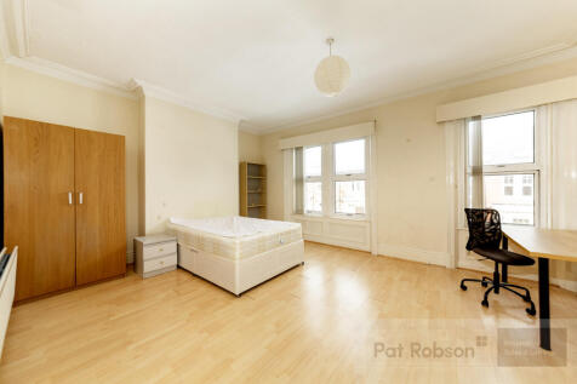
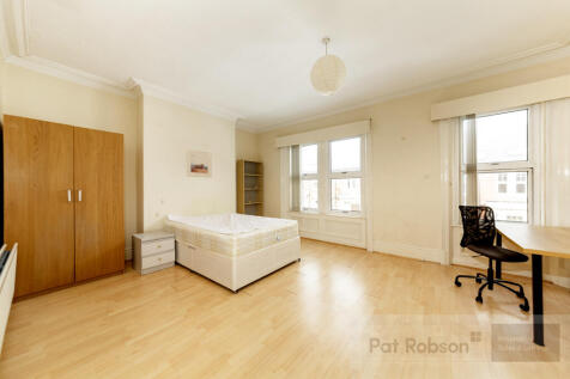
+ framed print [184,148,213,178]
